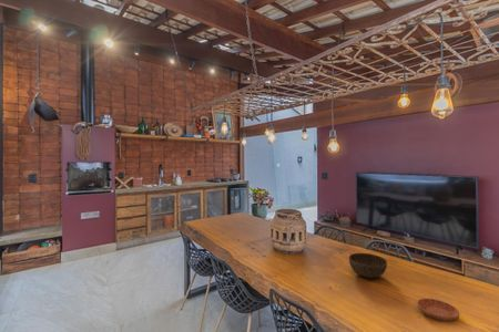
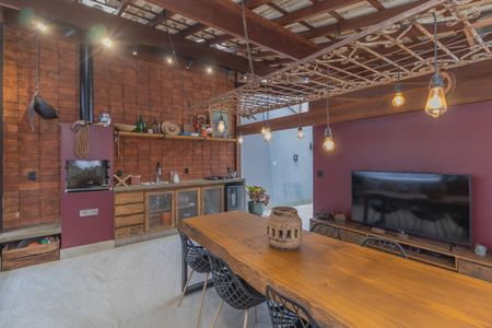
- saucer [416,298,460,322]
- bowl [348,252,388,279]
